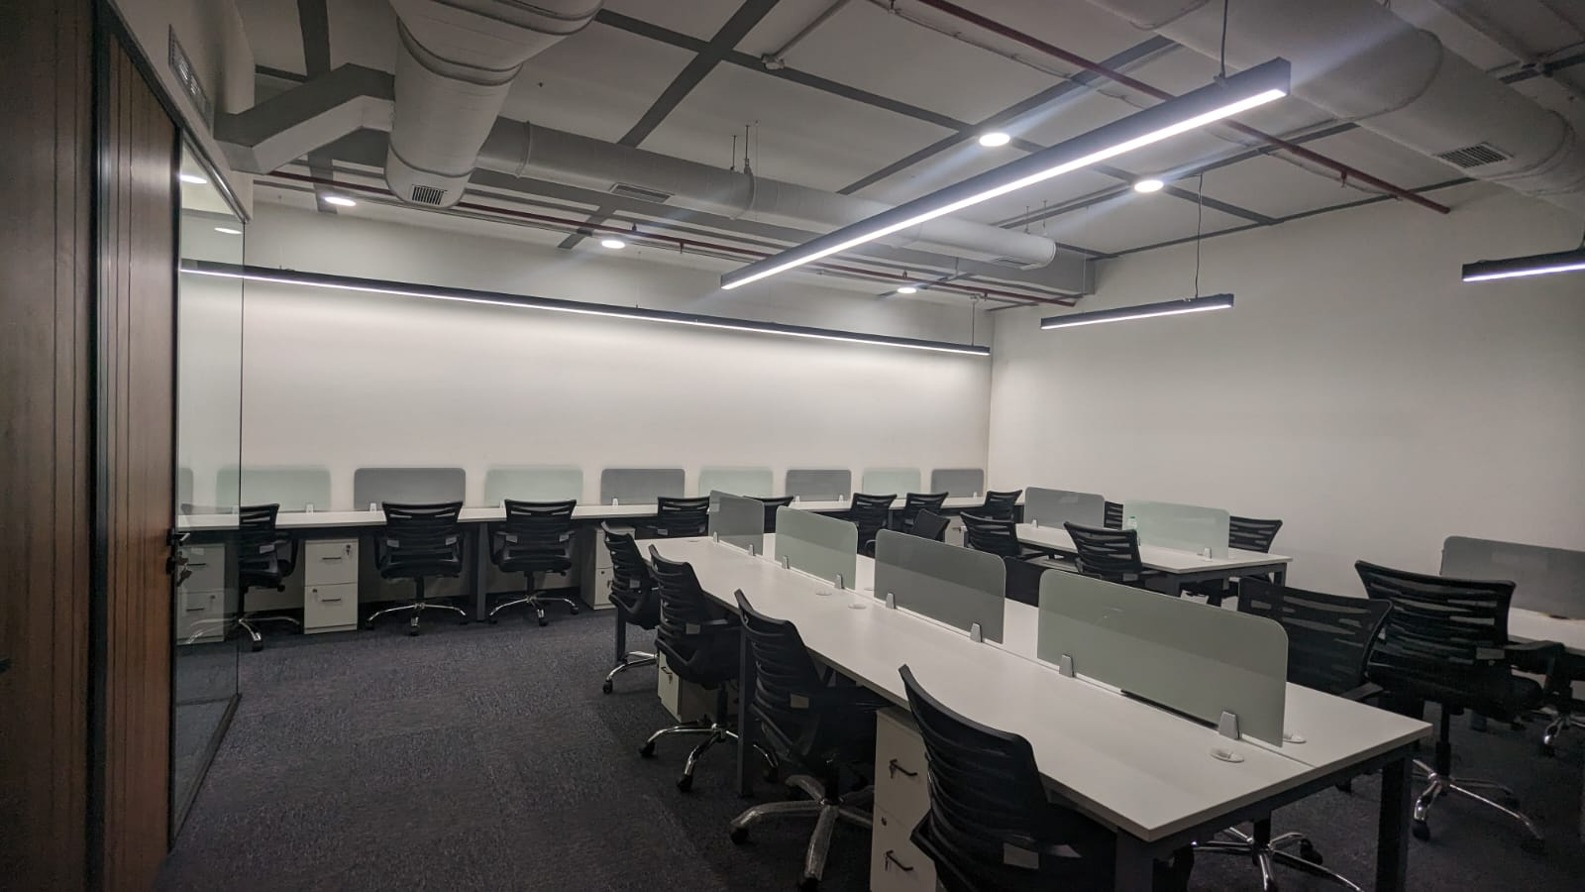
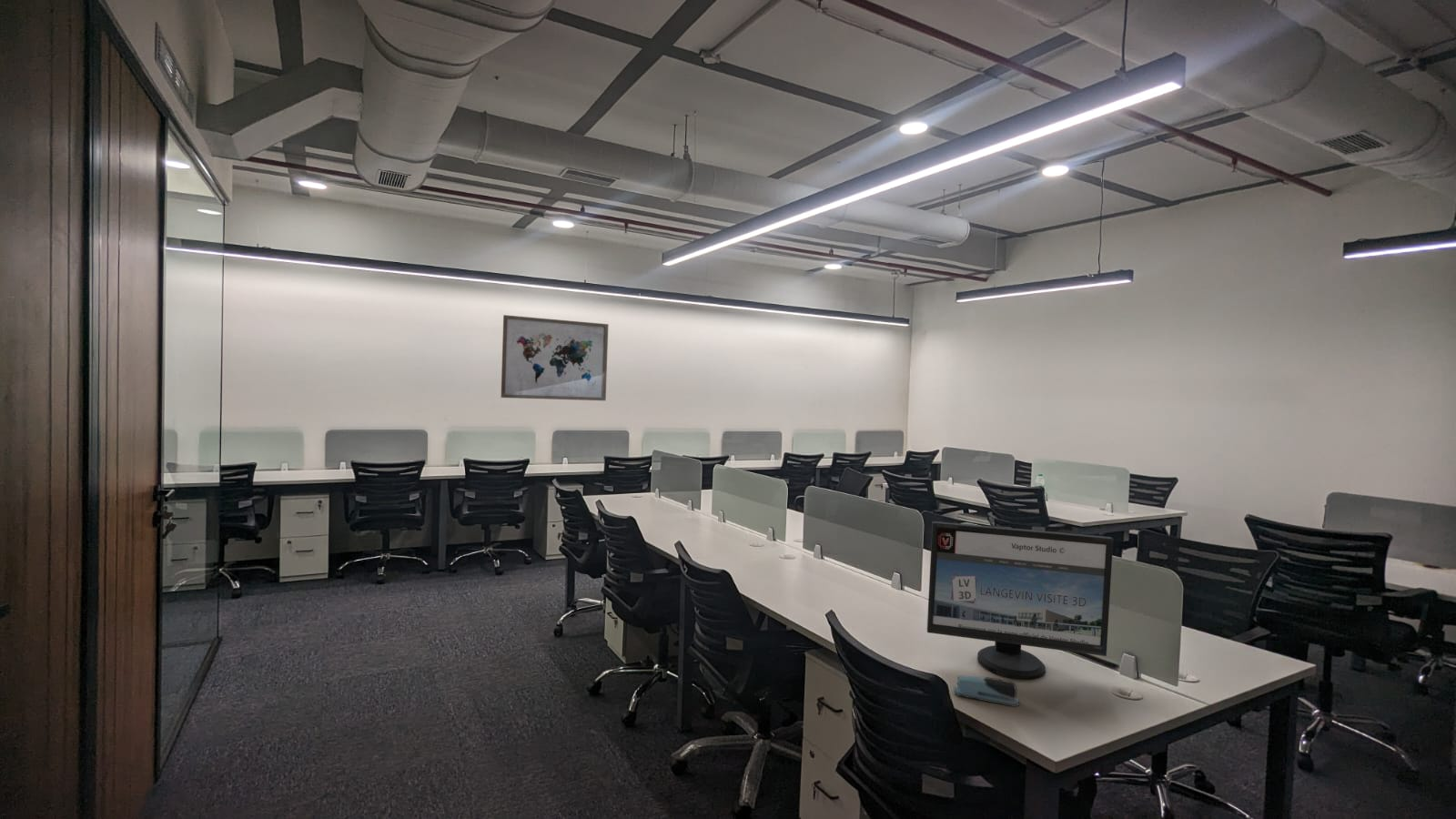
+ computer monitor [926,521,1114,681]
+ wall art [501,314,610,401]
+ stapler [954,674,1019,708]
